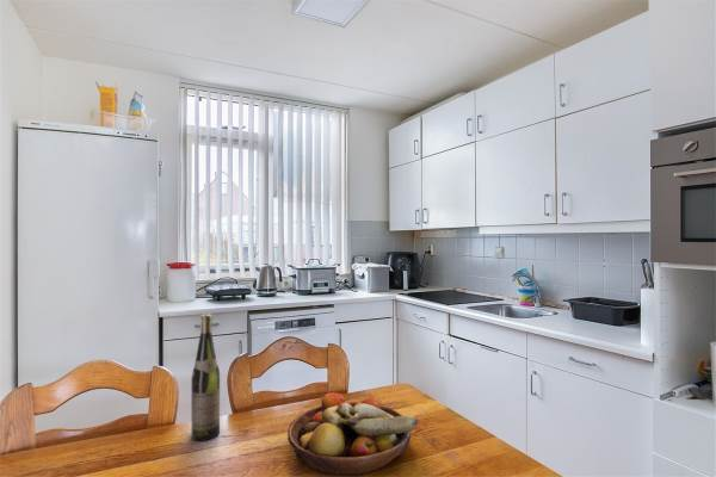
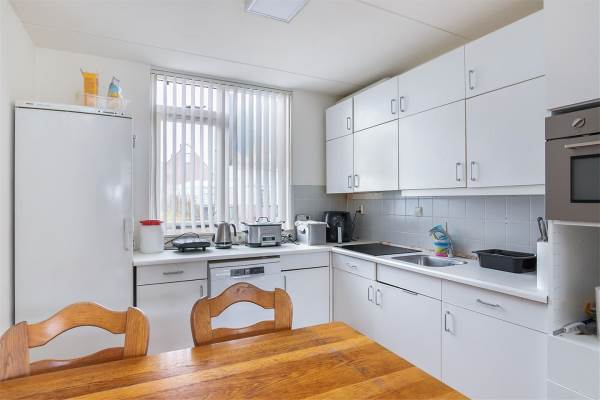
- fruit bowl [286,391,419,477]
- wine bottle [190,314,221,442]
